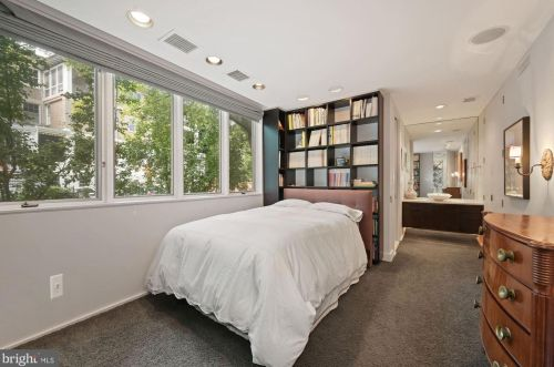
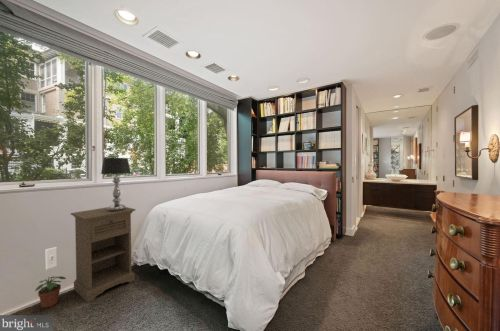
+ potted plant [34,275,67,309]
+ nightstand [70,206,136,303]
+ table lamp [100,157,132,211]
